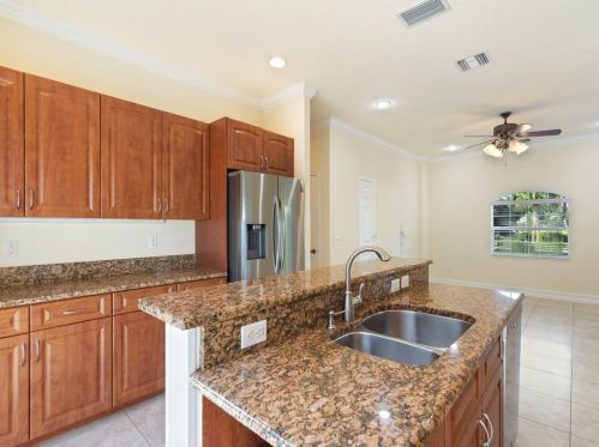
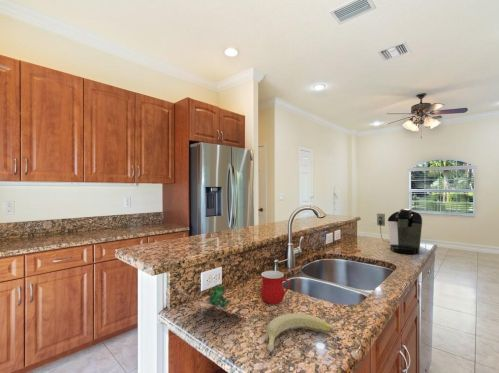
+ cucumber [265,313,334,354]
+ mug [260,270,290,305]
+ coffee maker [376,208,423,255]
+ succulent plant [177,283,247,318]
